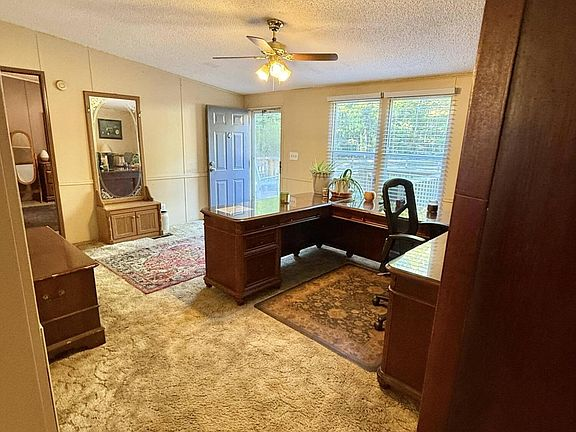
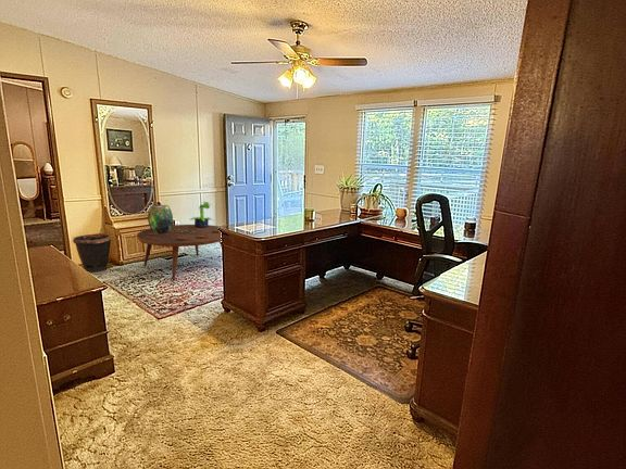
+ waste bin [72,232,113,276]
+ potted plant [190,201,215,227]
+ decorative urn [147,204,174,232]
+ coffee table [136,224,222,282]
